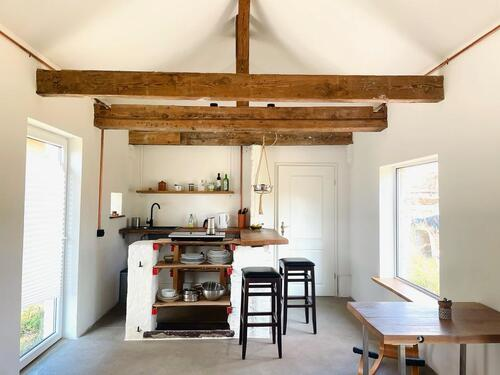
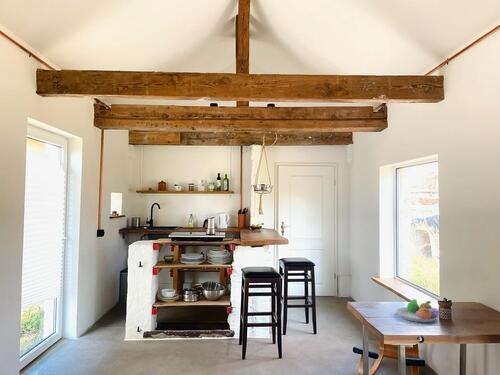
+ fruit bowl [395,298,440,323]
